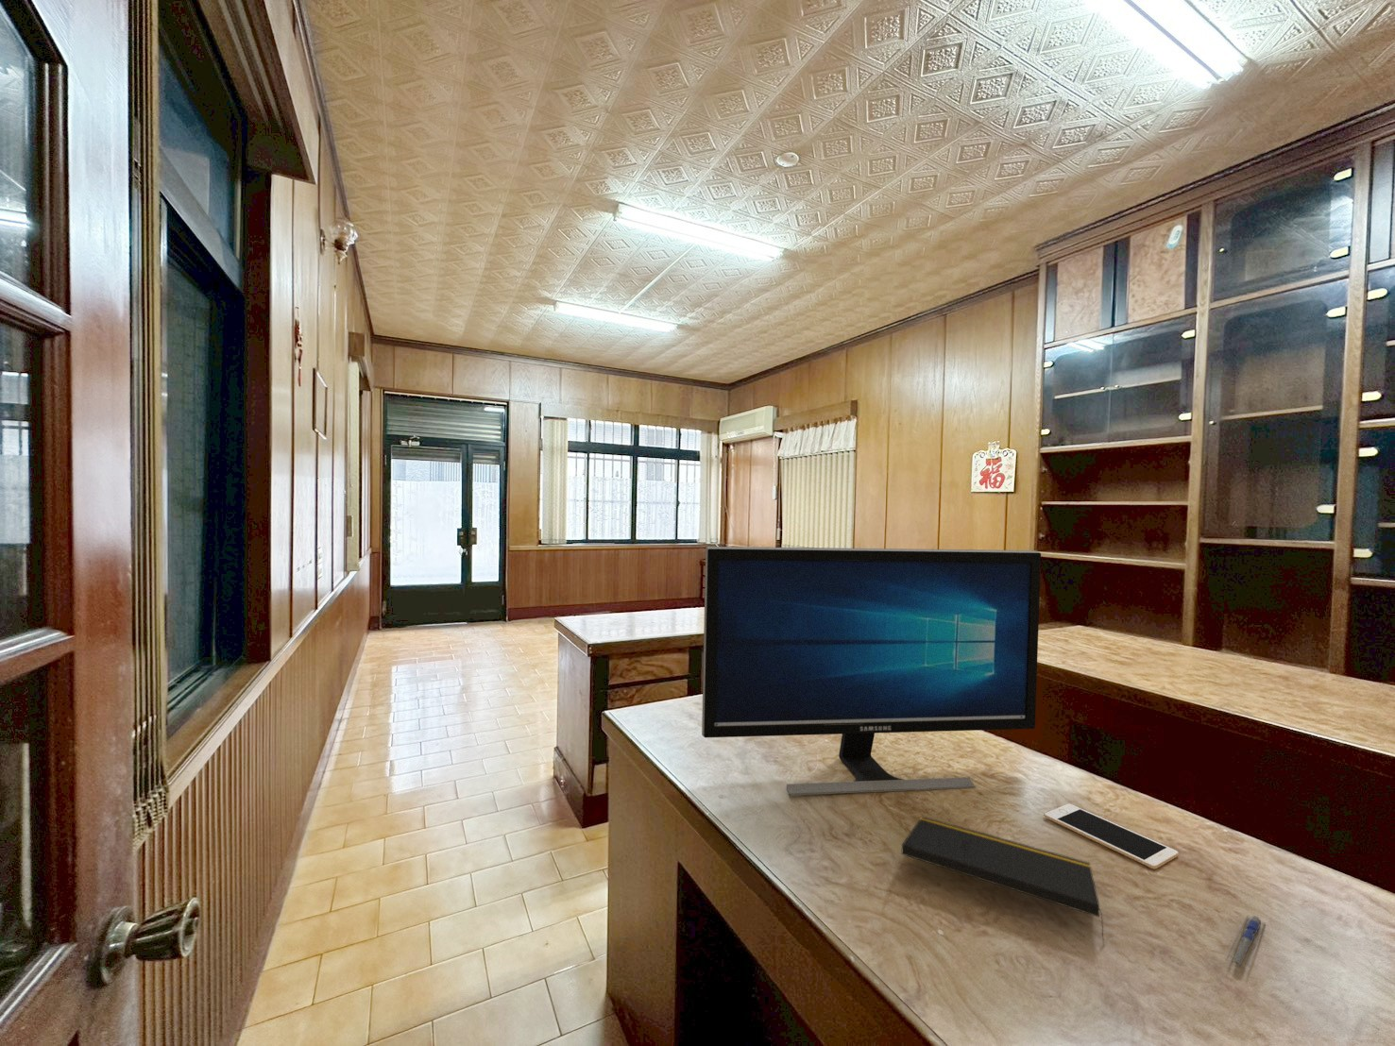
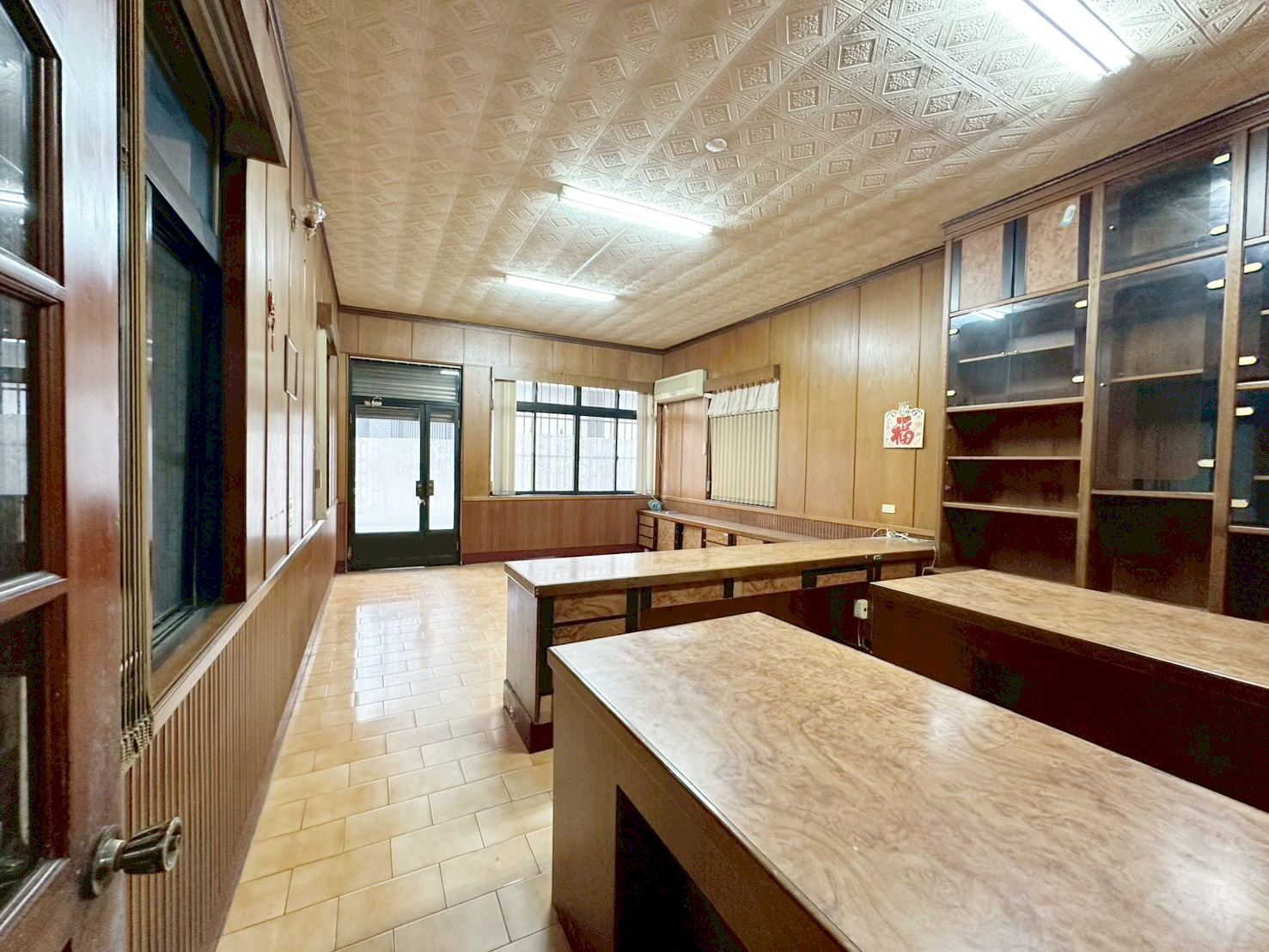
- pen [1225,915,1266,970]
- computer monitor [701,546,1042,795]
- notepad [900,814,1106,945]
- cell phone [1043,803,1178,869]
